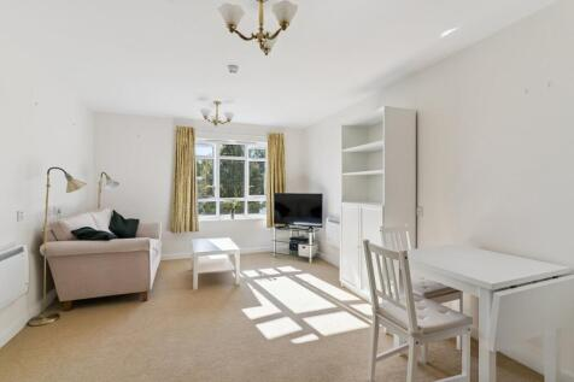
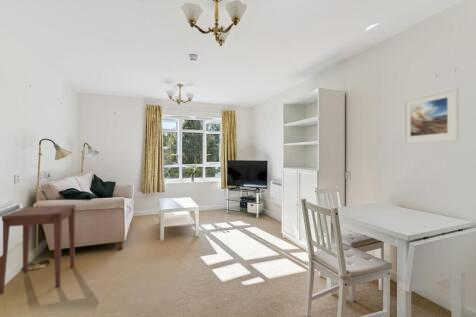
+ side table [0,204,76,295]
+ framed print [402,86,460,145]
